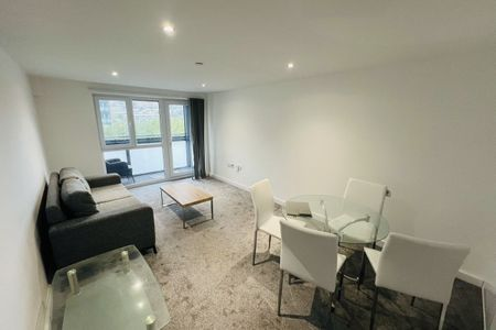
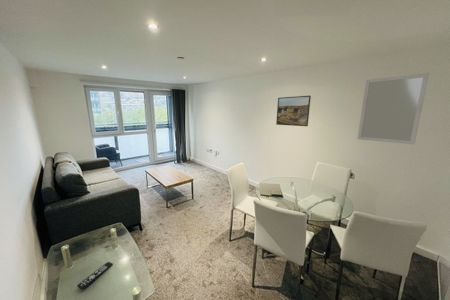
+ home mirror [356,72,430,145]
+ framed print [275,95,312,127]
+ remote control [76,261,114,291]
